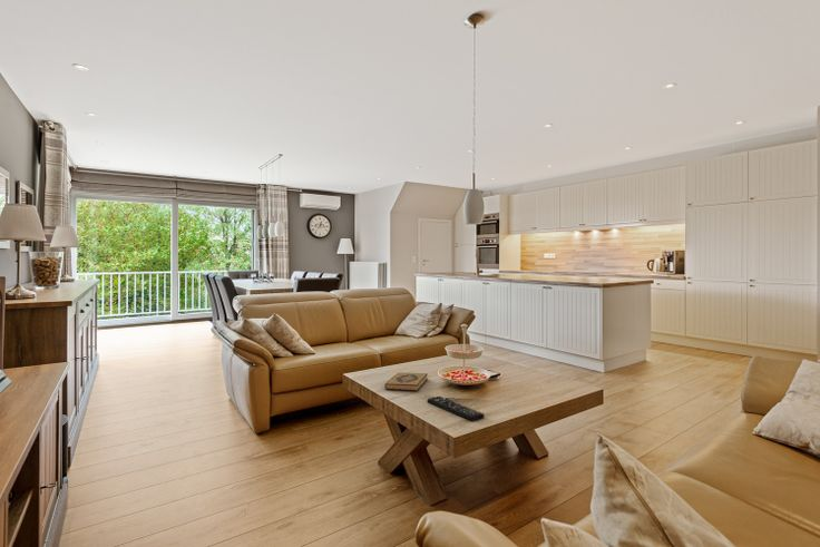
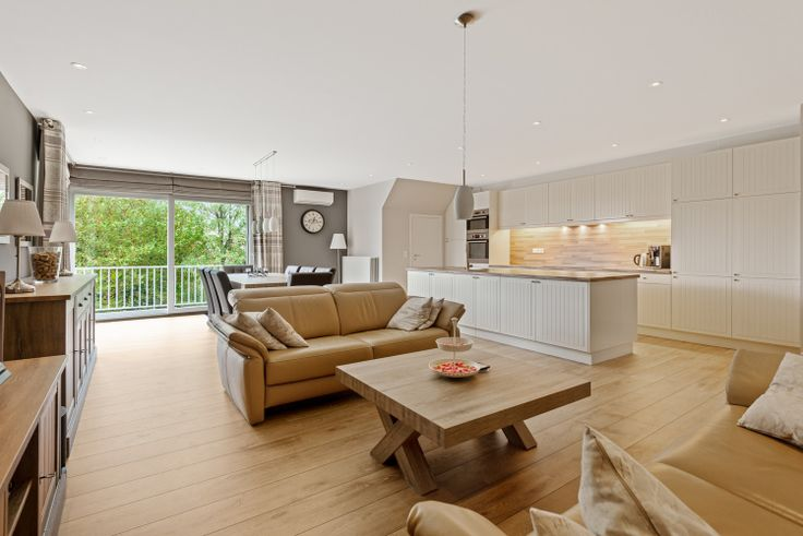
- remote control [427,395,486,422]
- hardback book [383,372,429,392]
